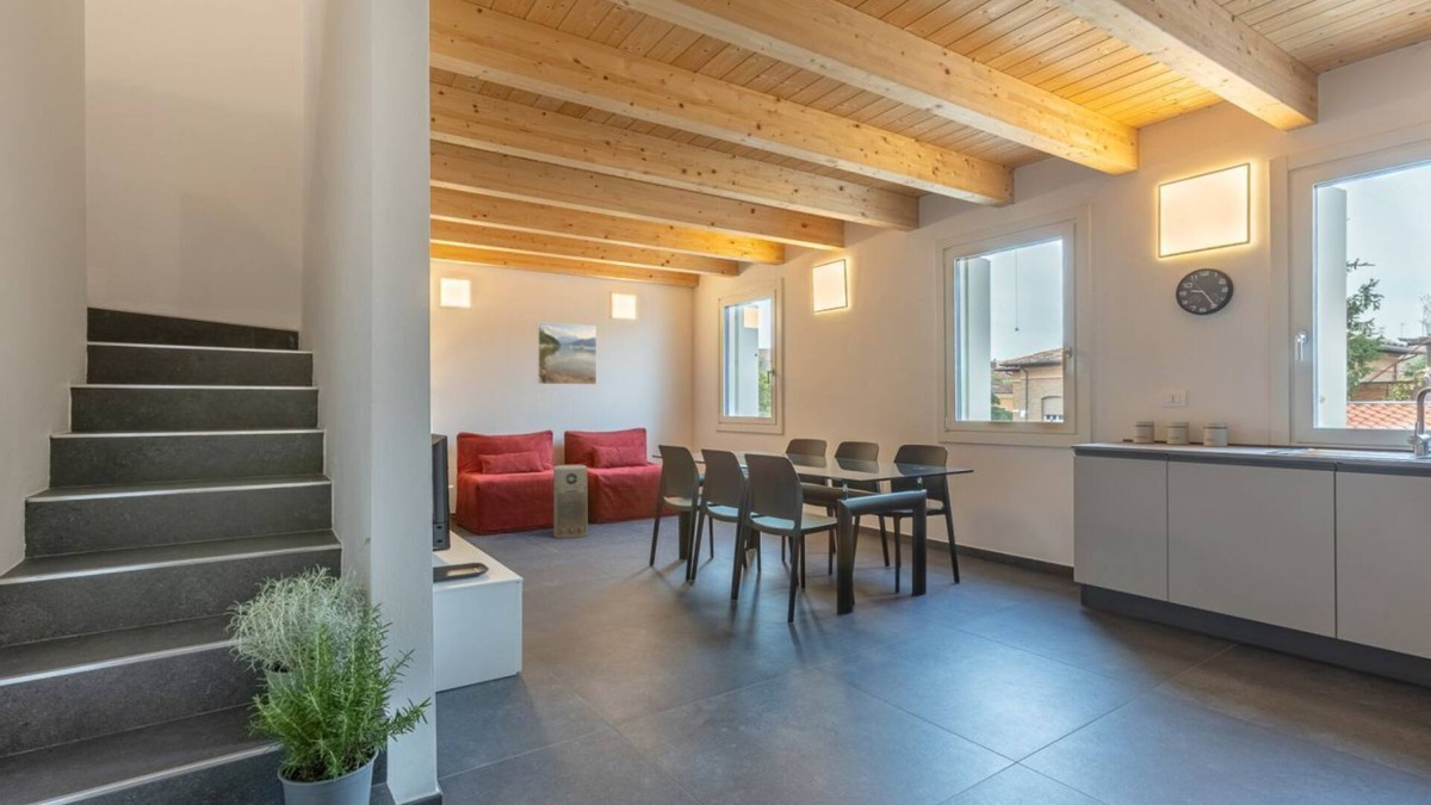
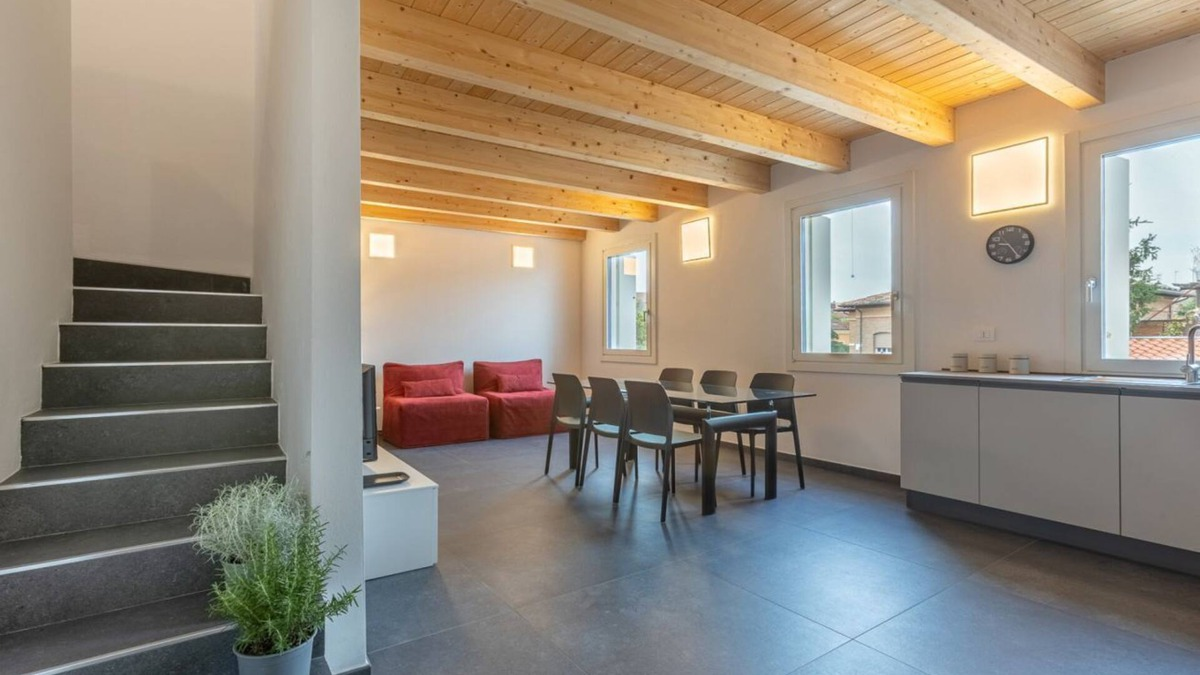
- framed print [537,321,597,385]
- air purifier [552,464,589,539]
